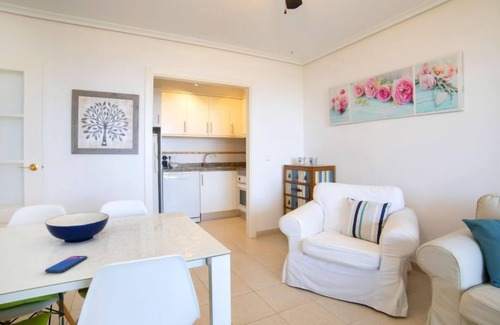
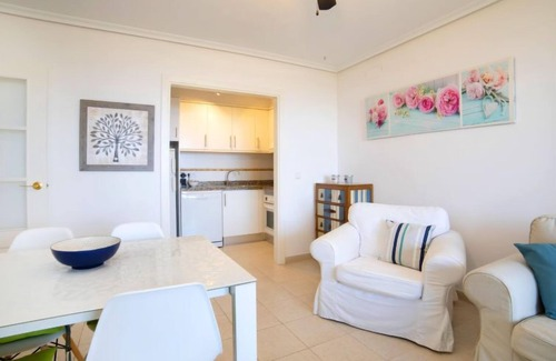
- smartphone [44,255,88,273]
